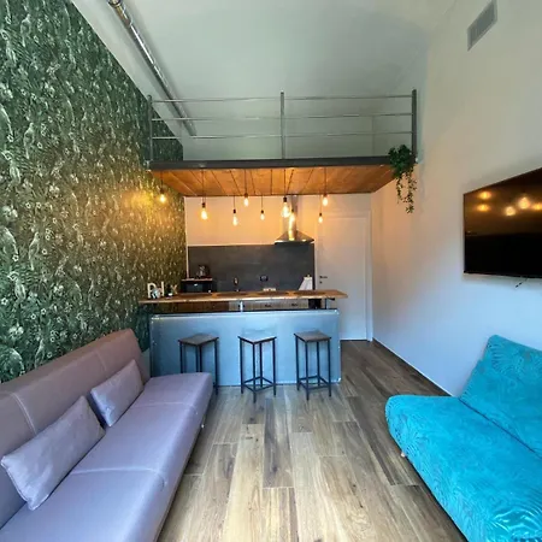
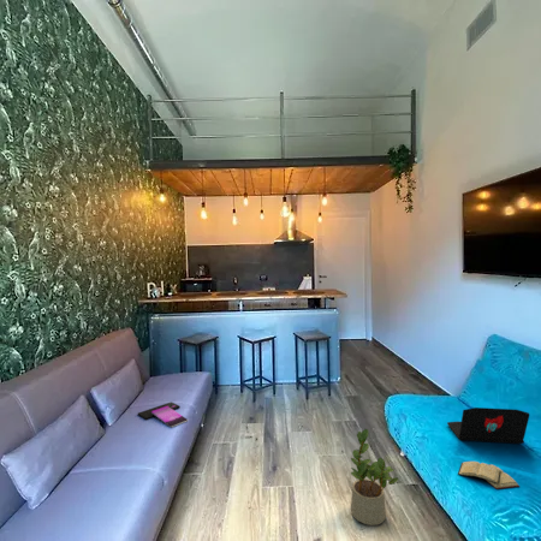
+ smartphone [137,400,189,428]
+ potted plant [350,428,399,527]
+ diary [457,460,521,491]
+ laptop [446,406,530,445]
